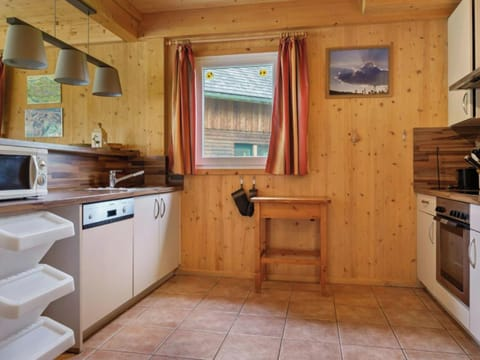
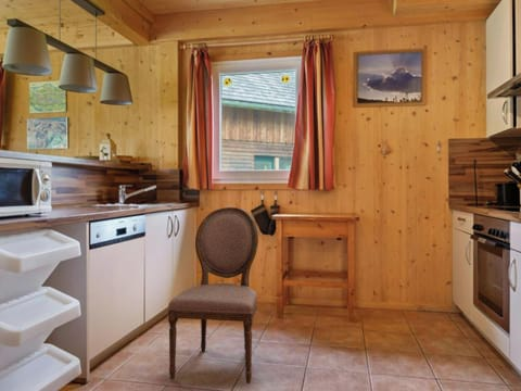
+ dining chair [167,206,259,384]
